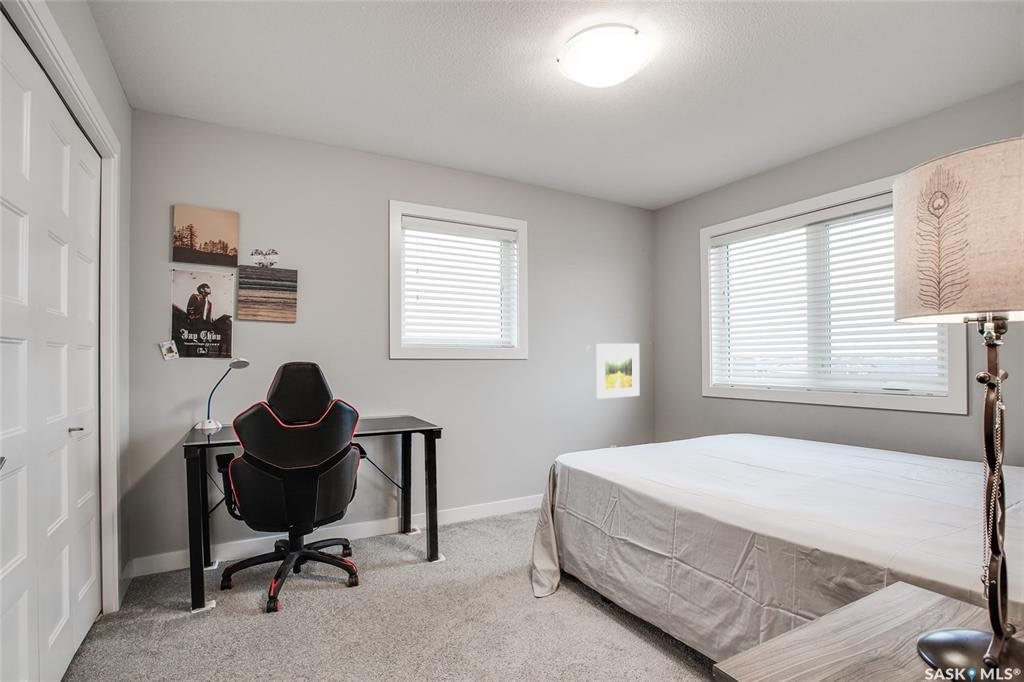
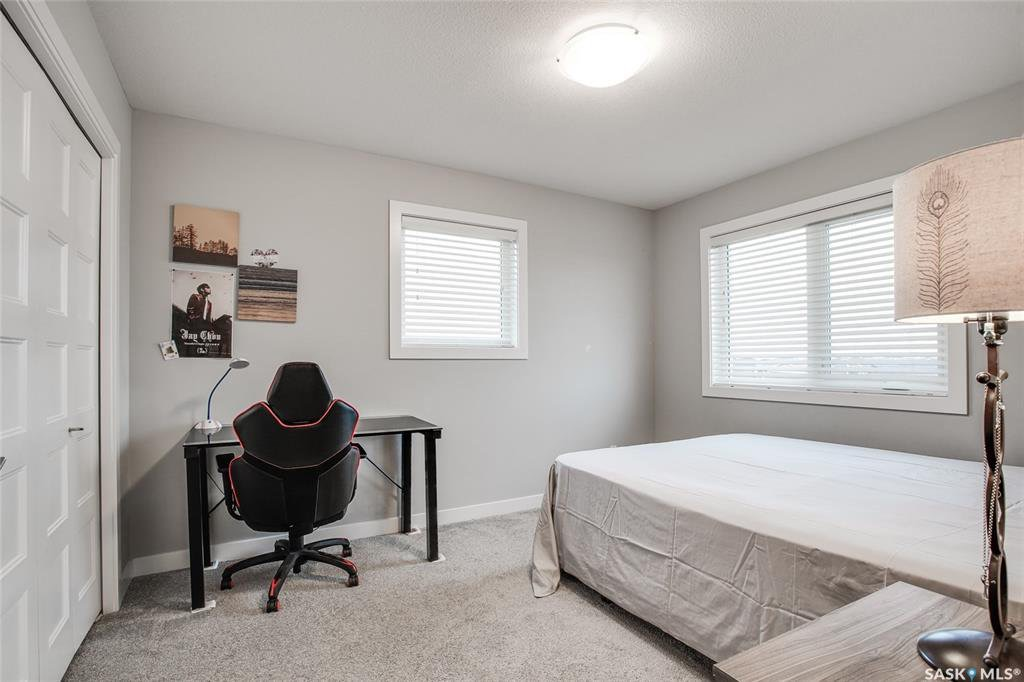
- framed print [596,343,640,400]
